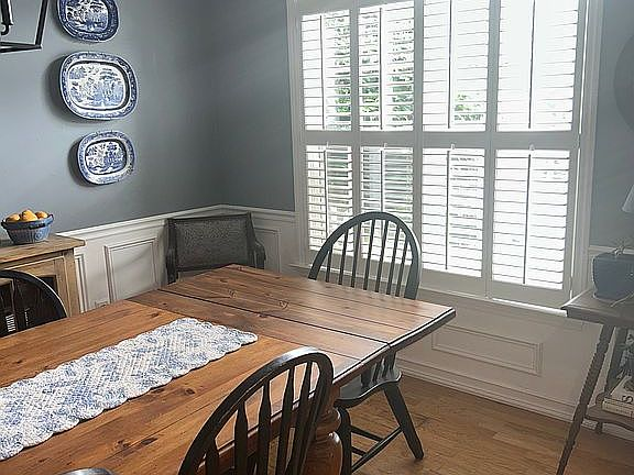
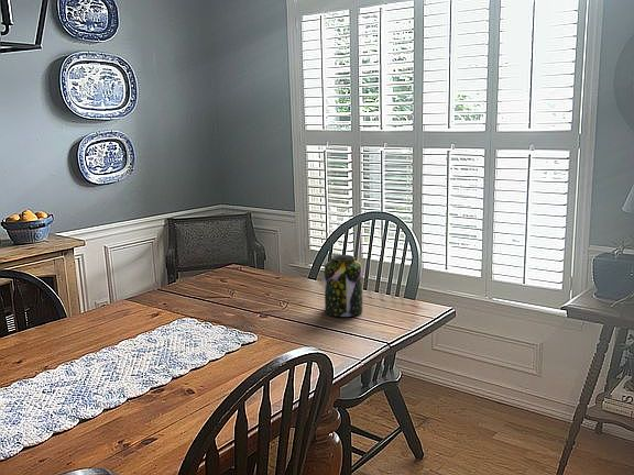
+ jar [324,254,363,318]
